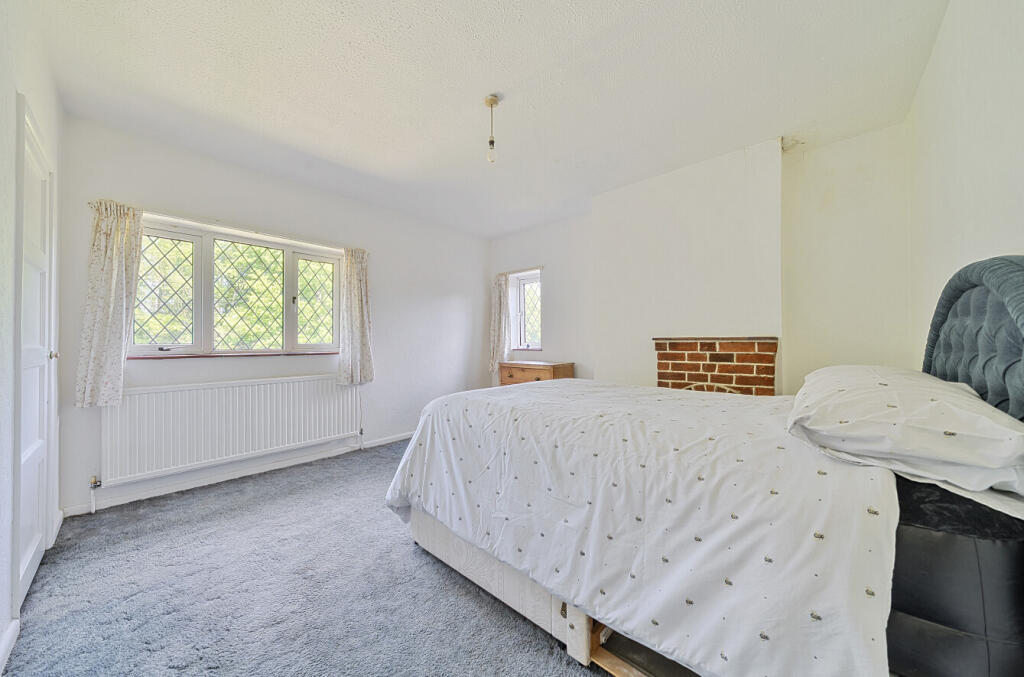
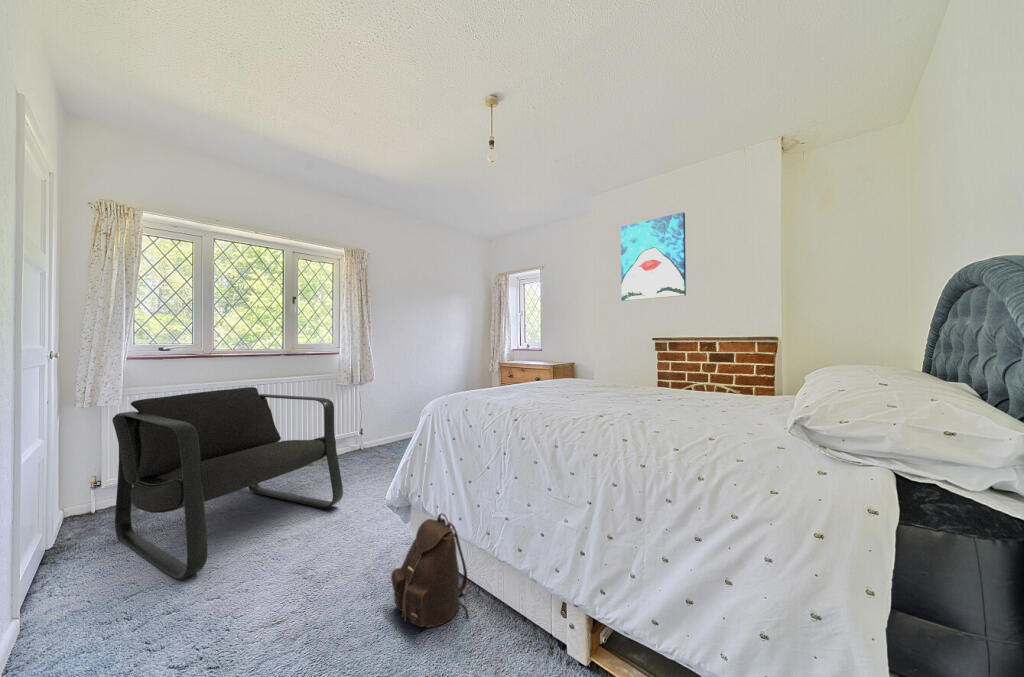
+ wall art [620,211,687,302]
+ armchair [111,386,344,581]
+ backpack [390,512,470,629]
